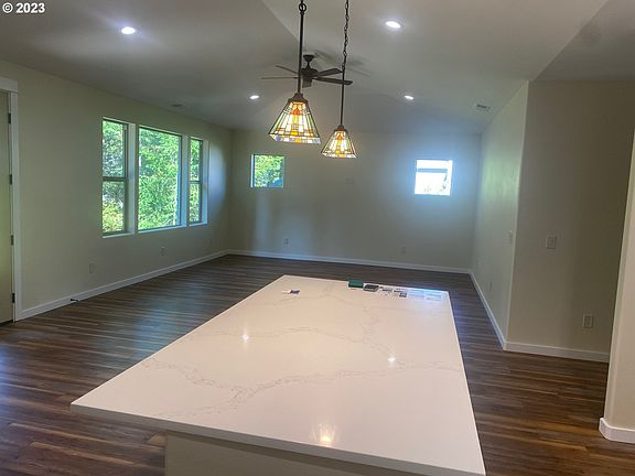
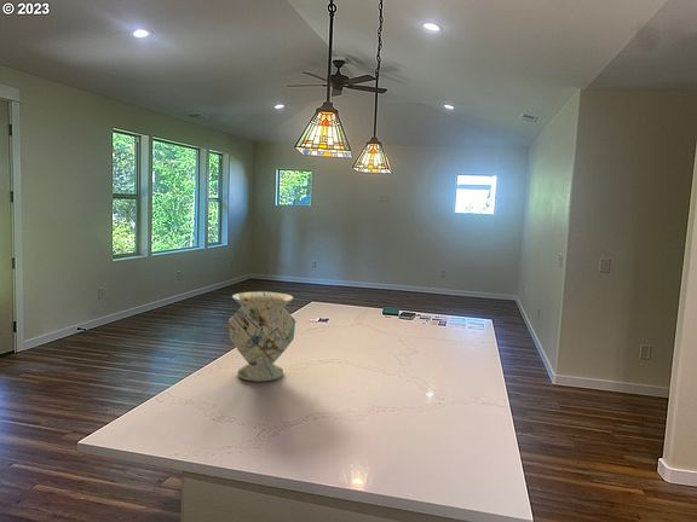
+ decorative vase [227,291,296,382]
